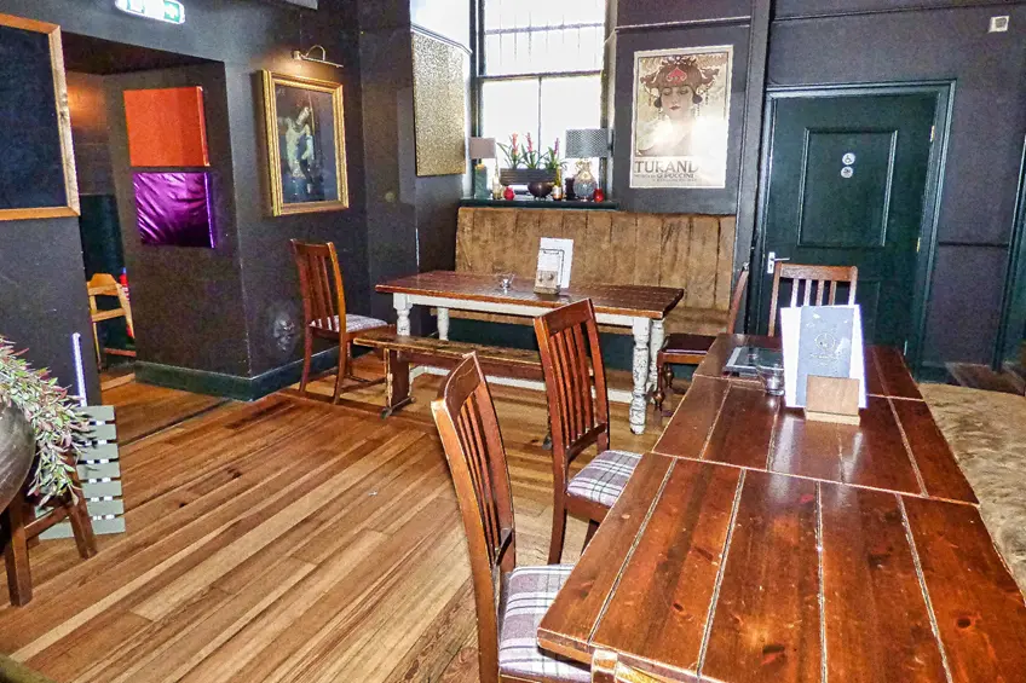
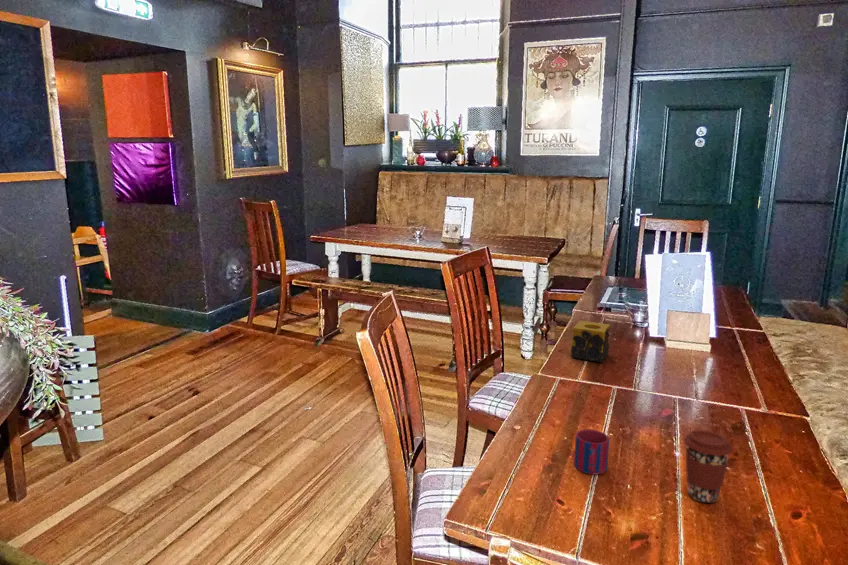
+ candle [570,320,611,363]
+ mug [573,428,610,475]
+ coffee cup [683,429,734,504]
